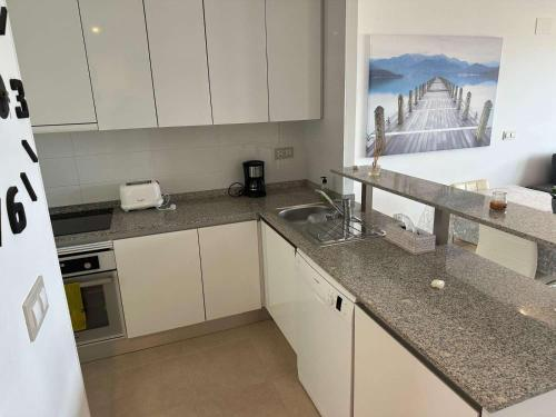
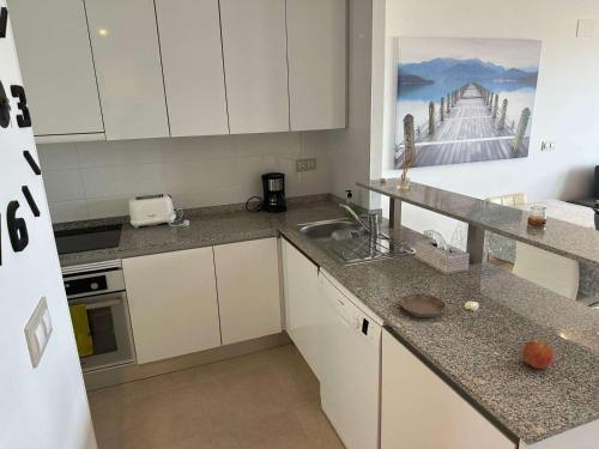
+ saucer [399,293,447,318]
+ fruit [521,338,555,370]
